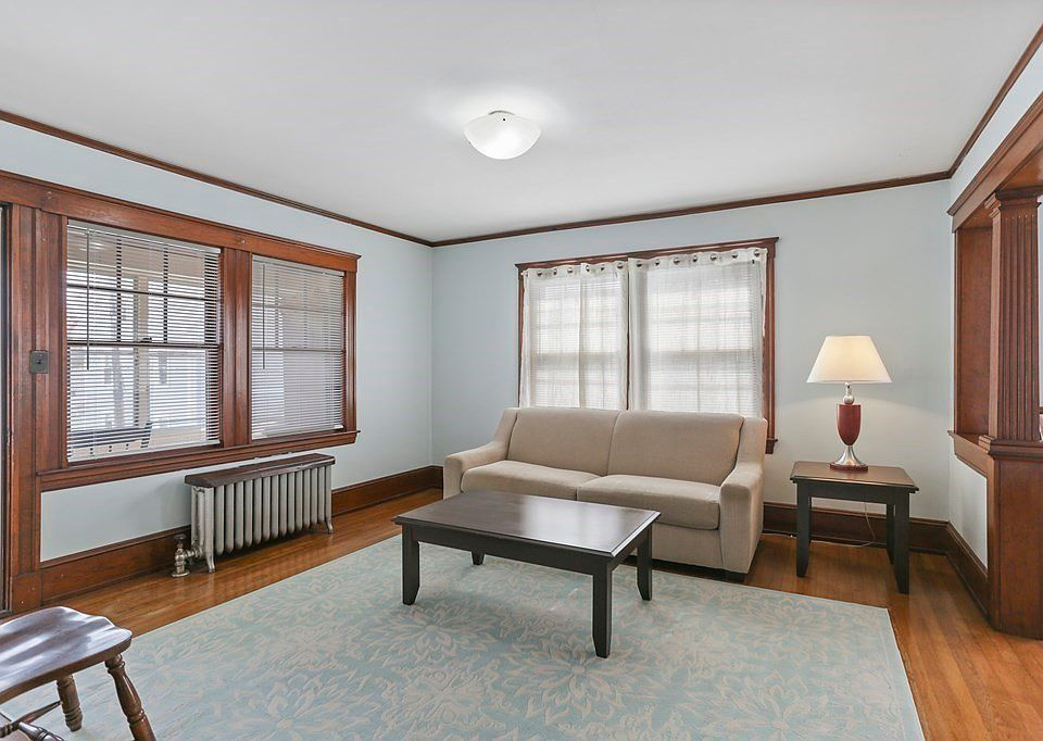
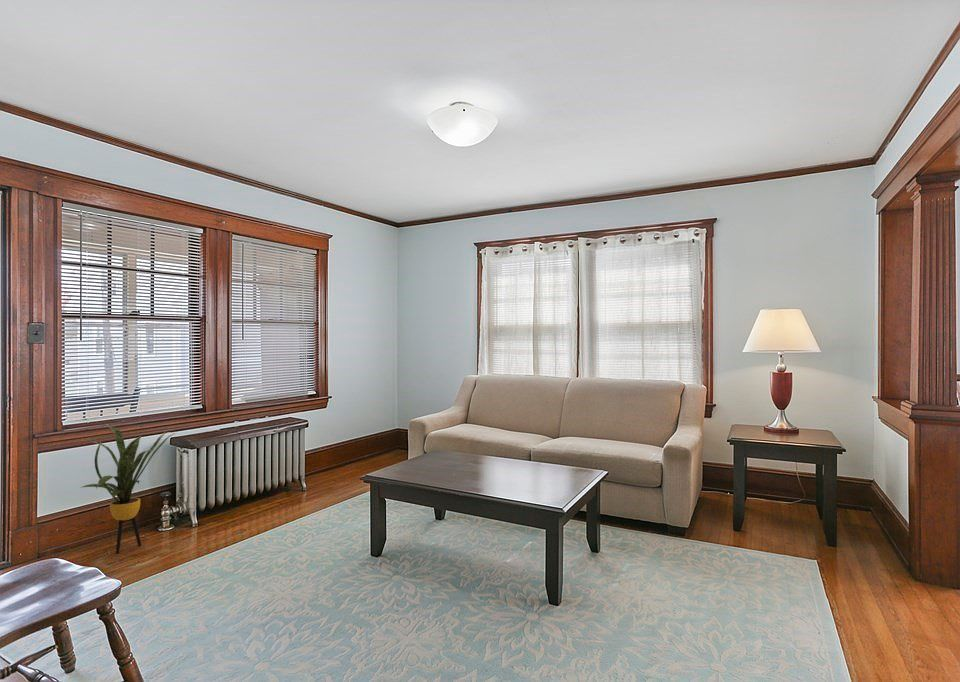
+ house plant [80,423,179,554]
